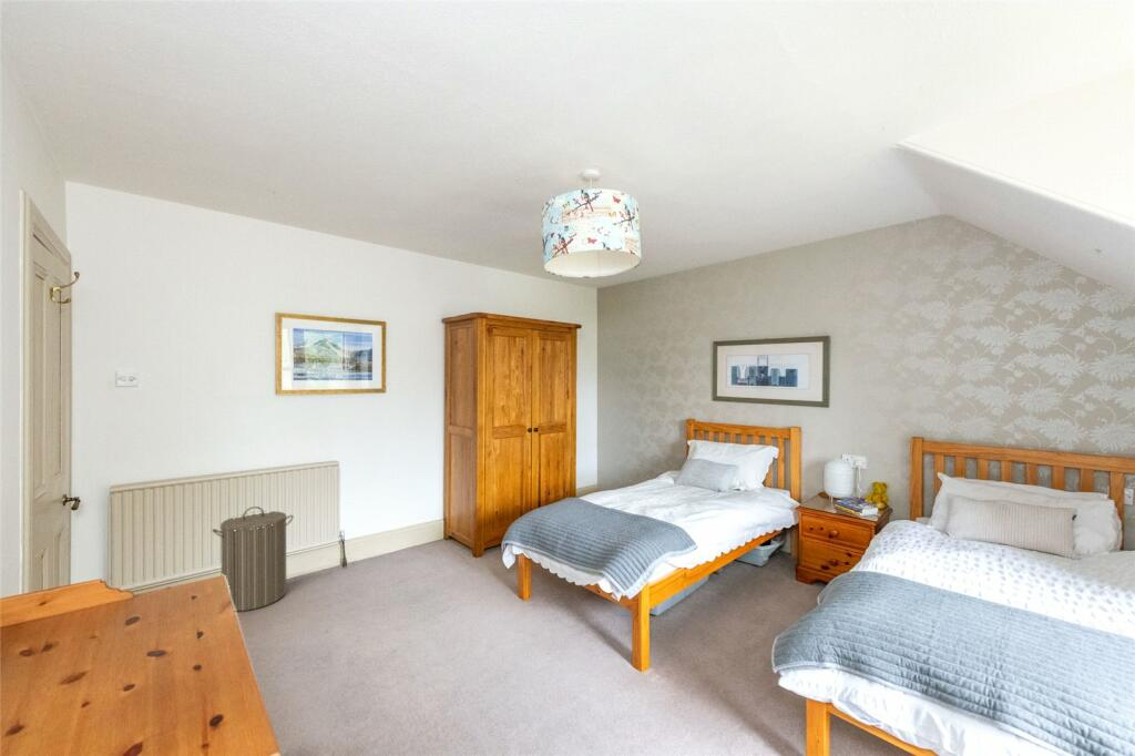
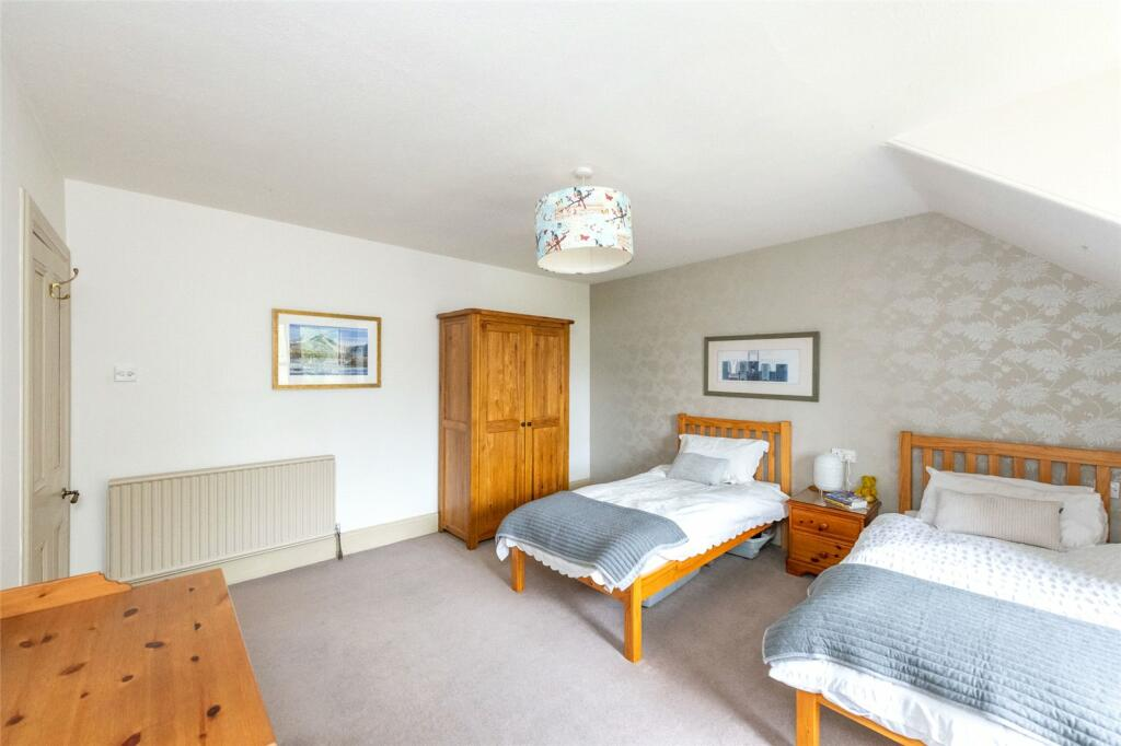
- laundry hamper [211,505,295,612]
